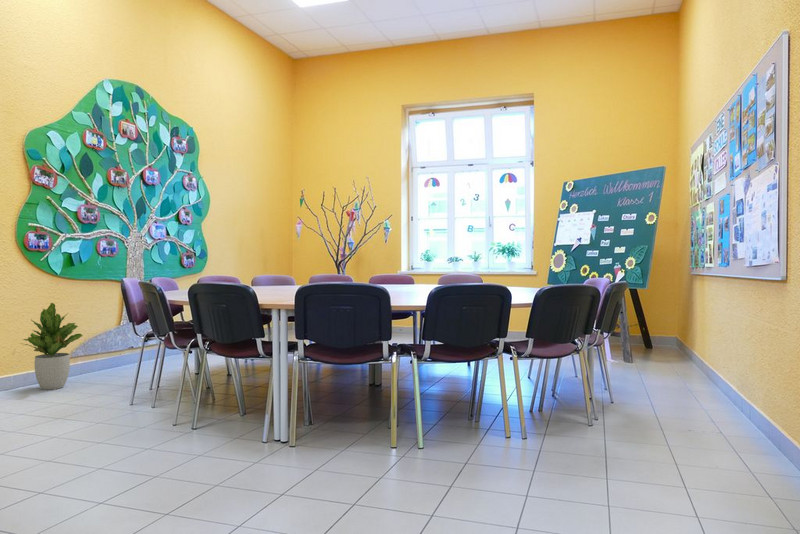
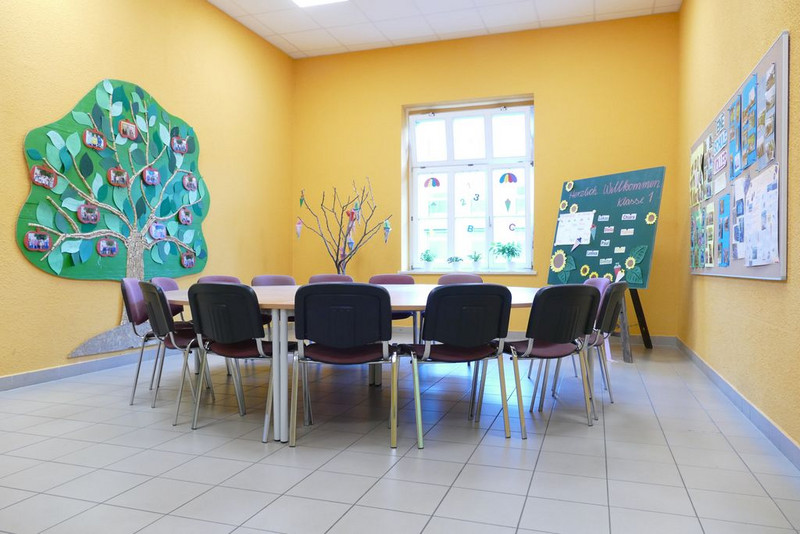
- potted plant [19,302,84,391]
